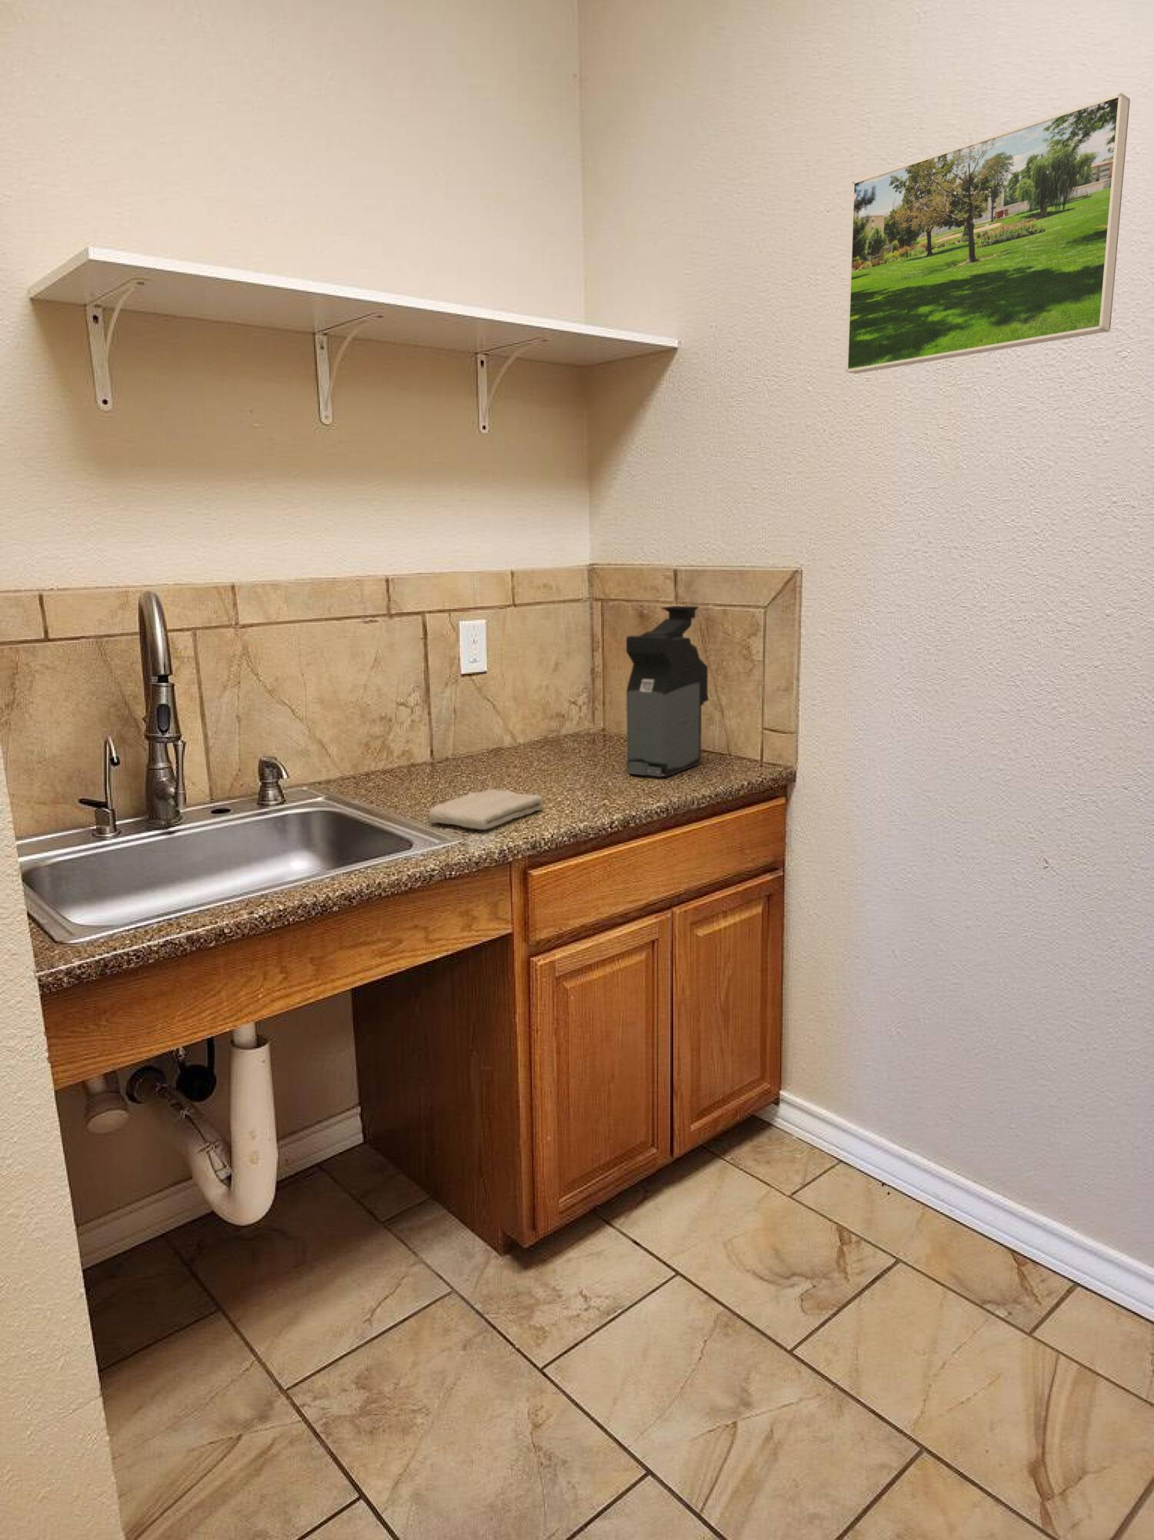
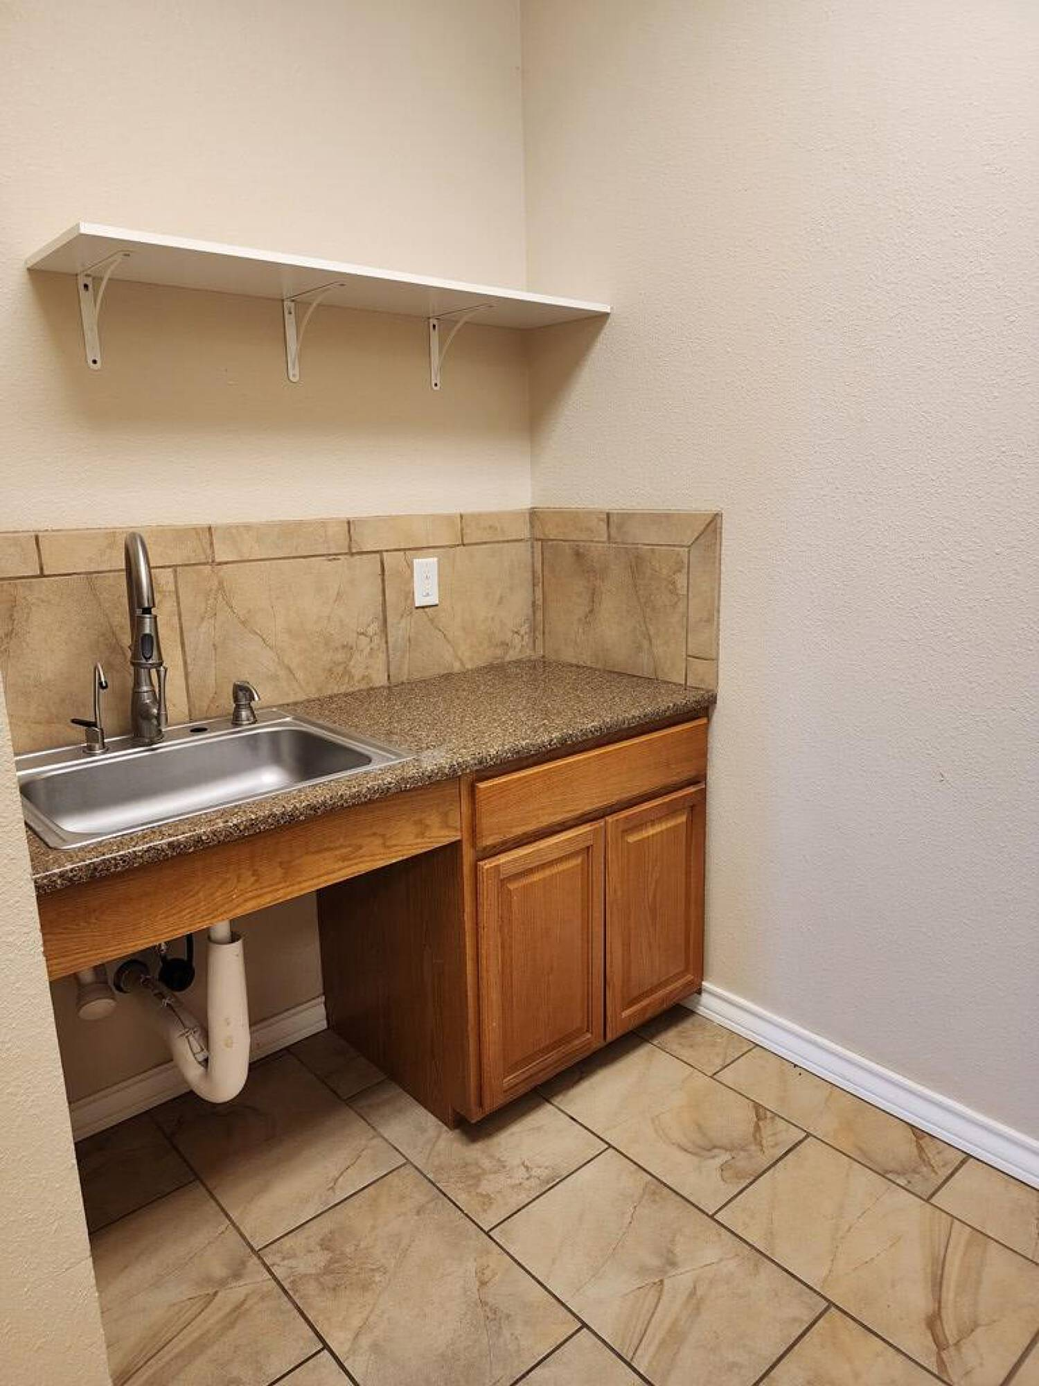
- coffee maker [625,605,709,777]
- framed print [845,92,1131,375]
- washcloth [428,788,544,831]
